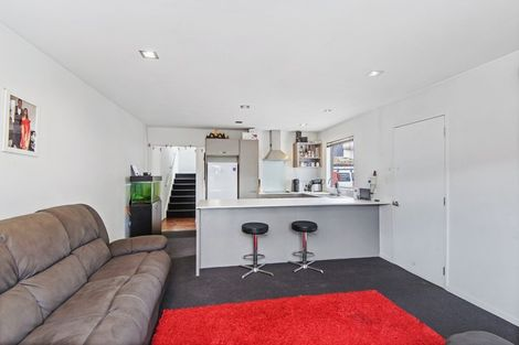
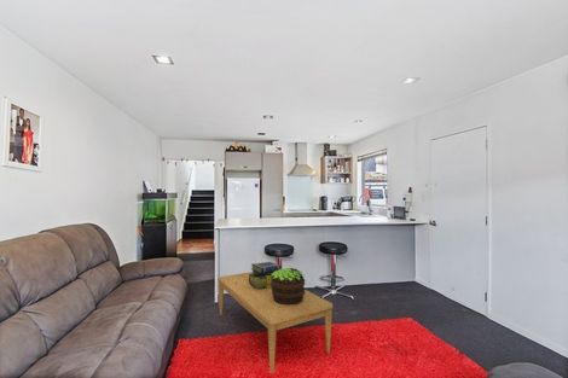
+ potted plant [272,267,307,306]
+ stack of books [249,261,283,290]
+ coffee table [216,271,334,374]
